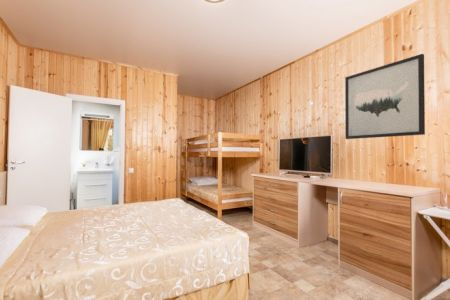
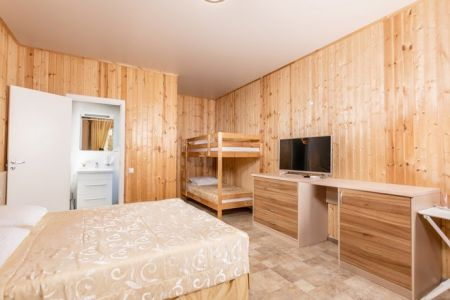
- wall art [344,53,426,140]
